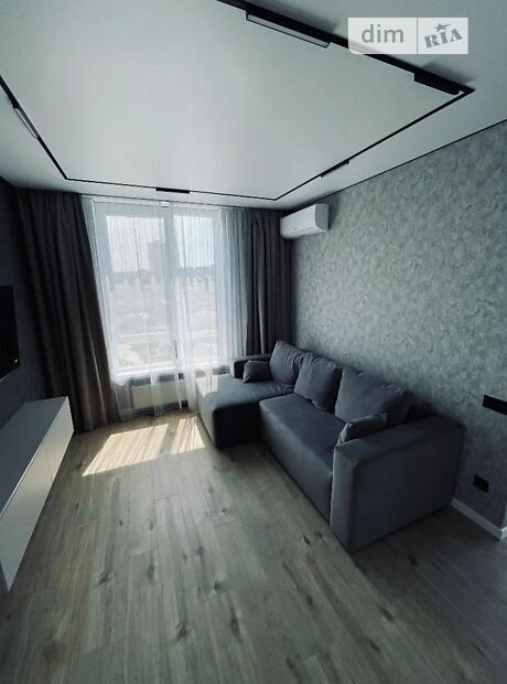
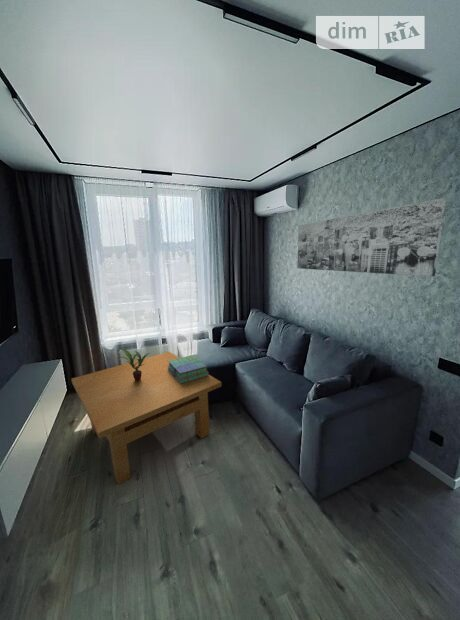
+ potted plant [116,349,150,381]
+ table [70,351,223,486]
+ wall art [296,197,447,277]
+ stack of books [167,354,210,384]
